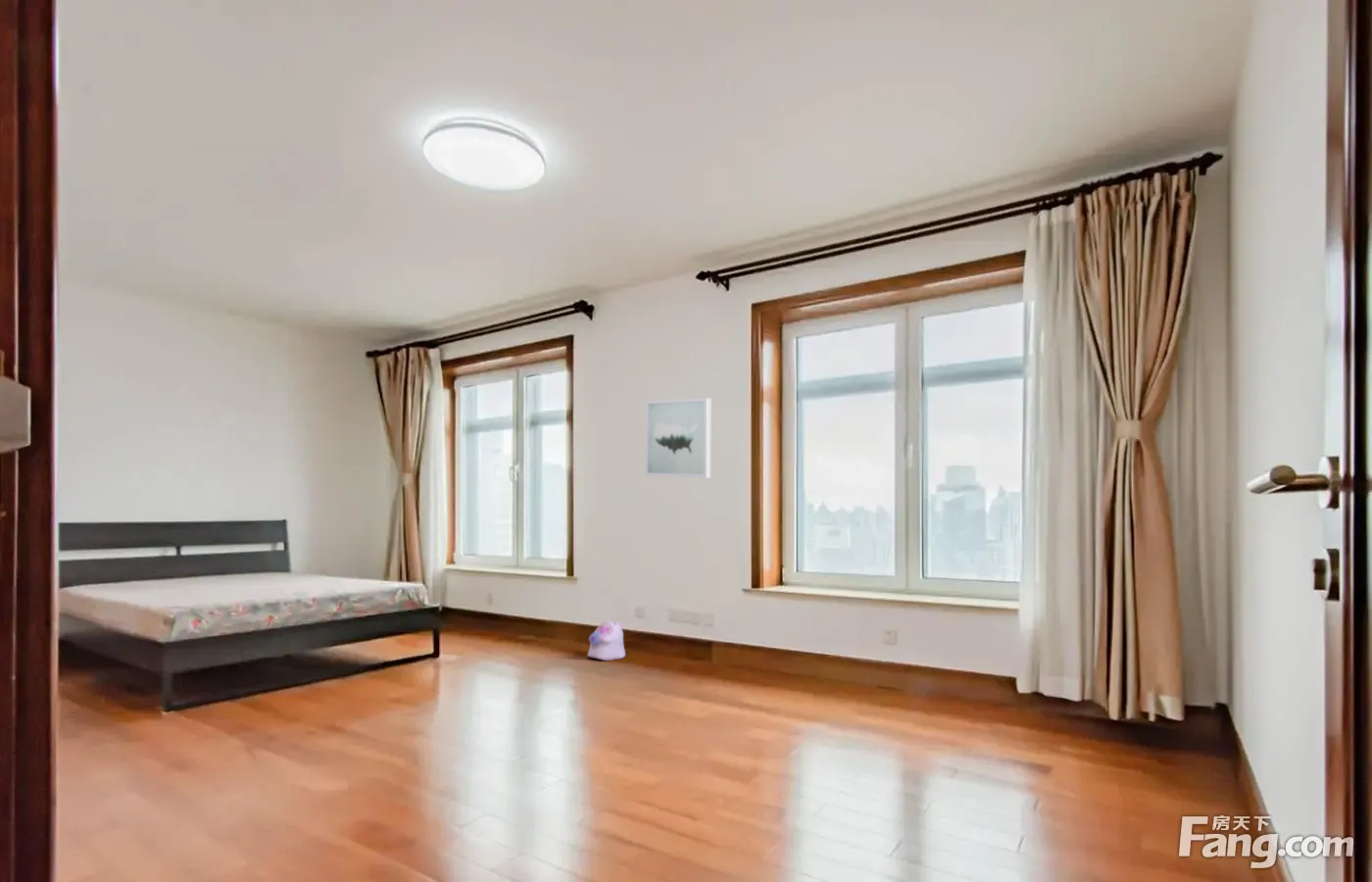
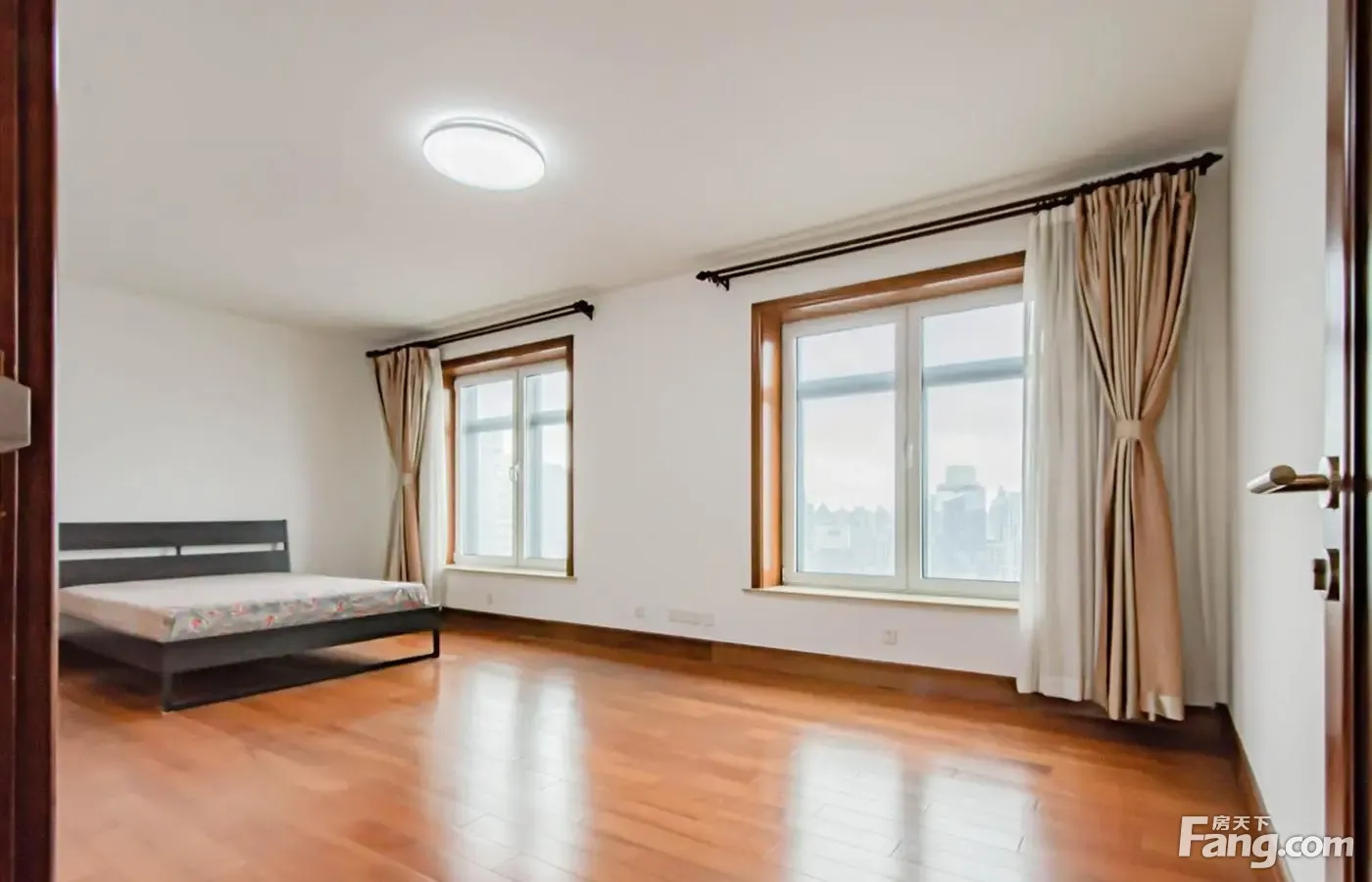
- wall art [644,397,711,479]
- plush toy [586,619,626,662]
